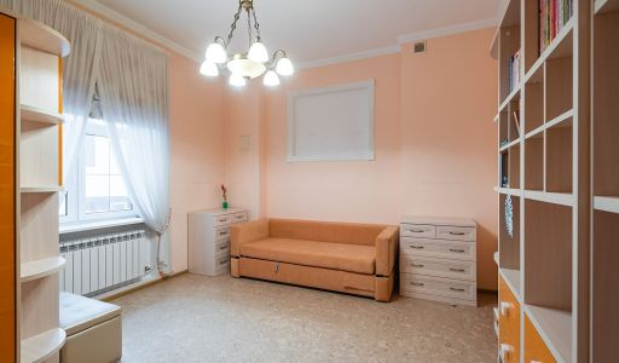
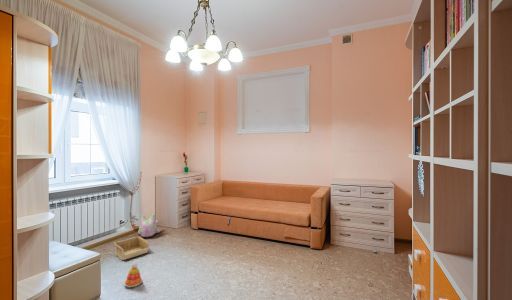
+ stacking toy [124,261,143,288]
+ storage bin [113,235,149,261]
+ plush toy [137,213,162,238]
